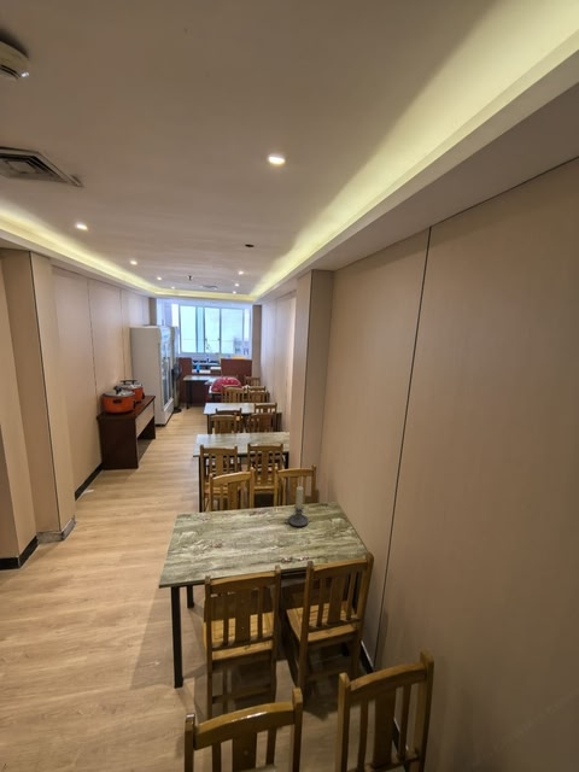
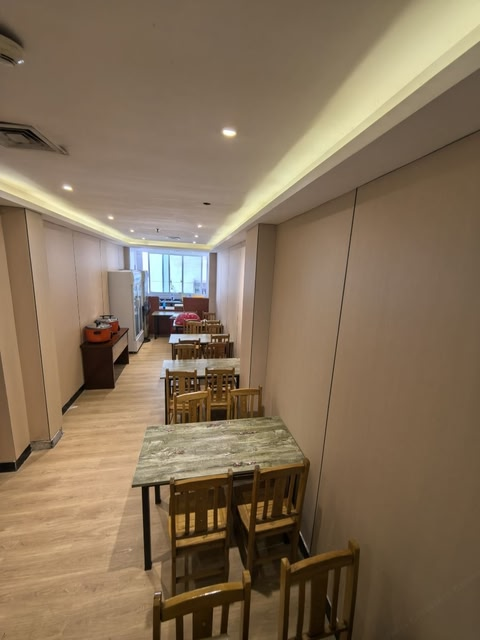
- candle holder [283,485,310,527]
